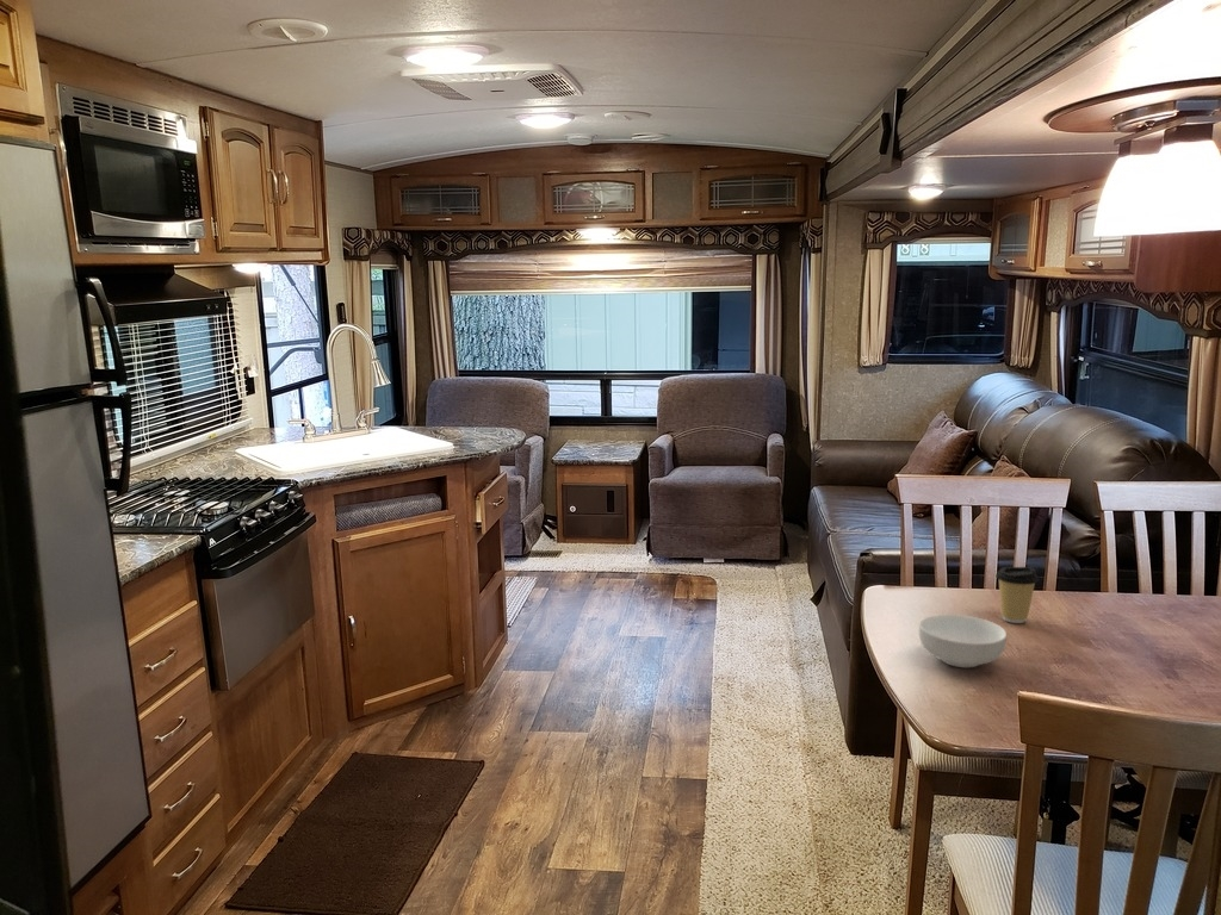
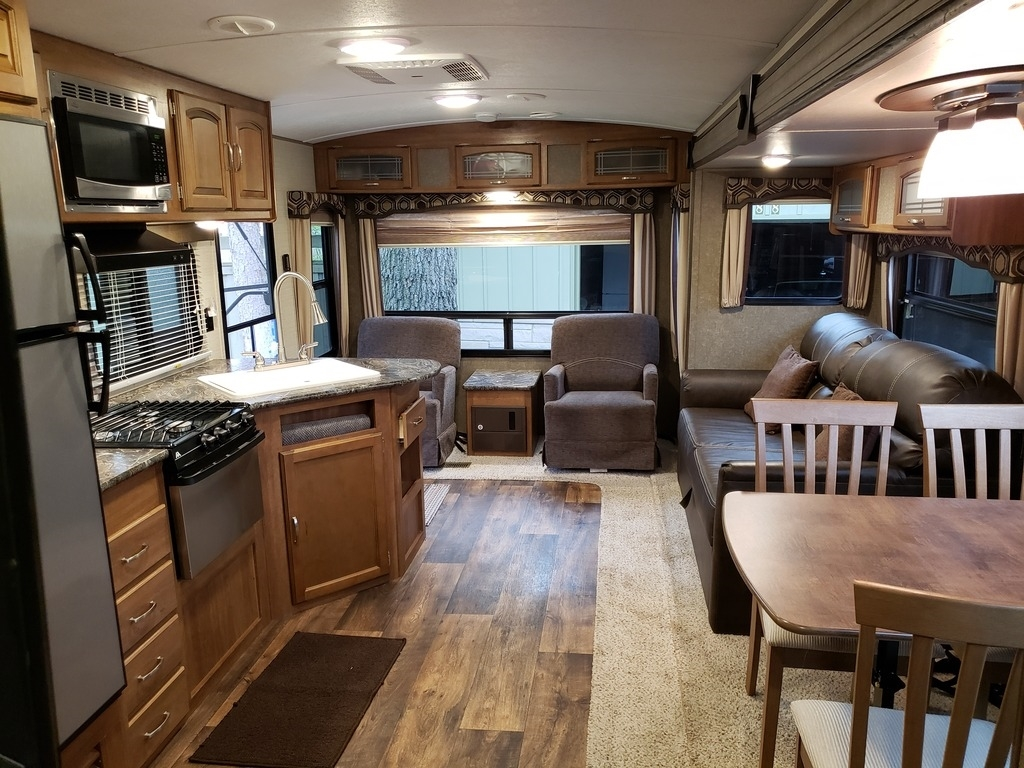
- coffee cup [994,566,1040,624]
- cereal bowl [918,614,1008,668]
